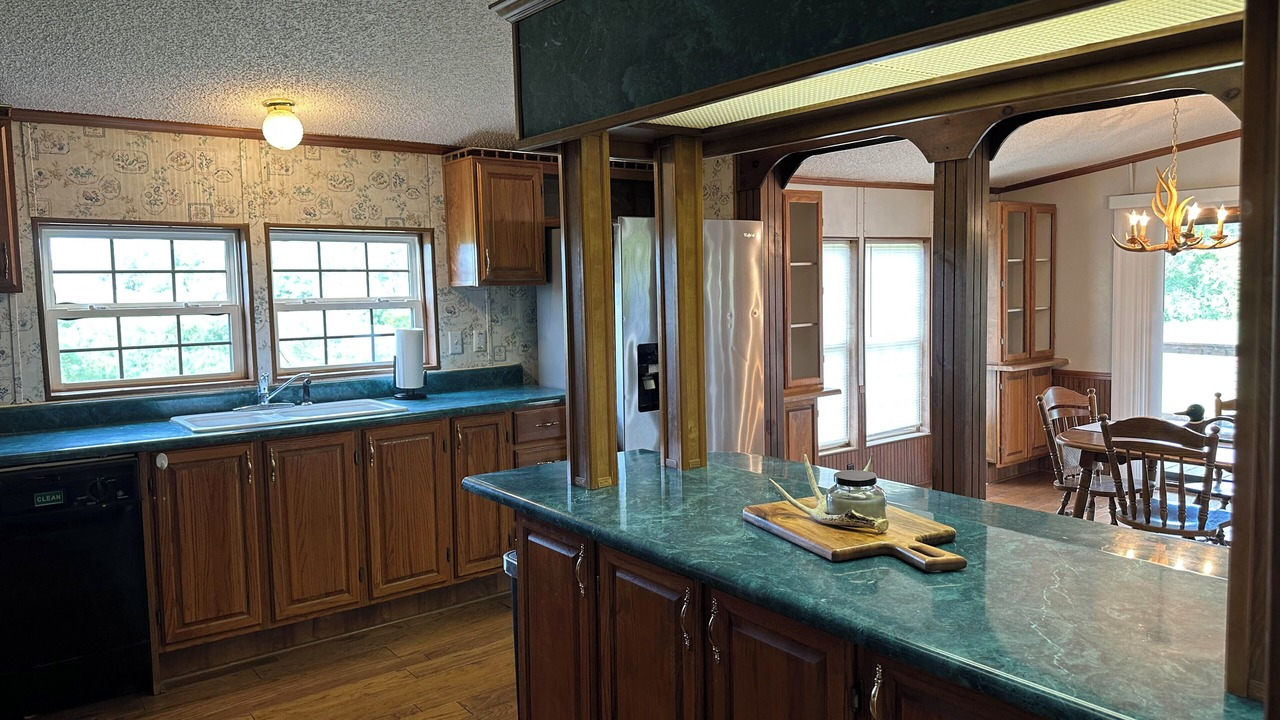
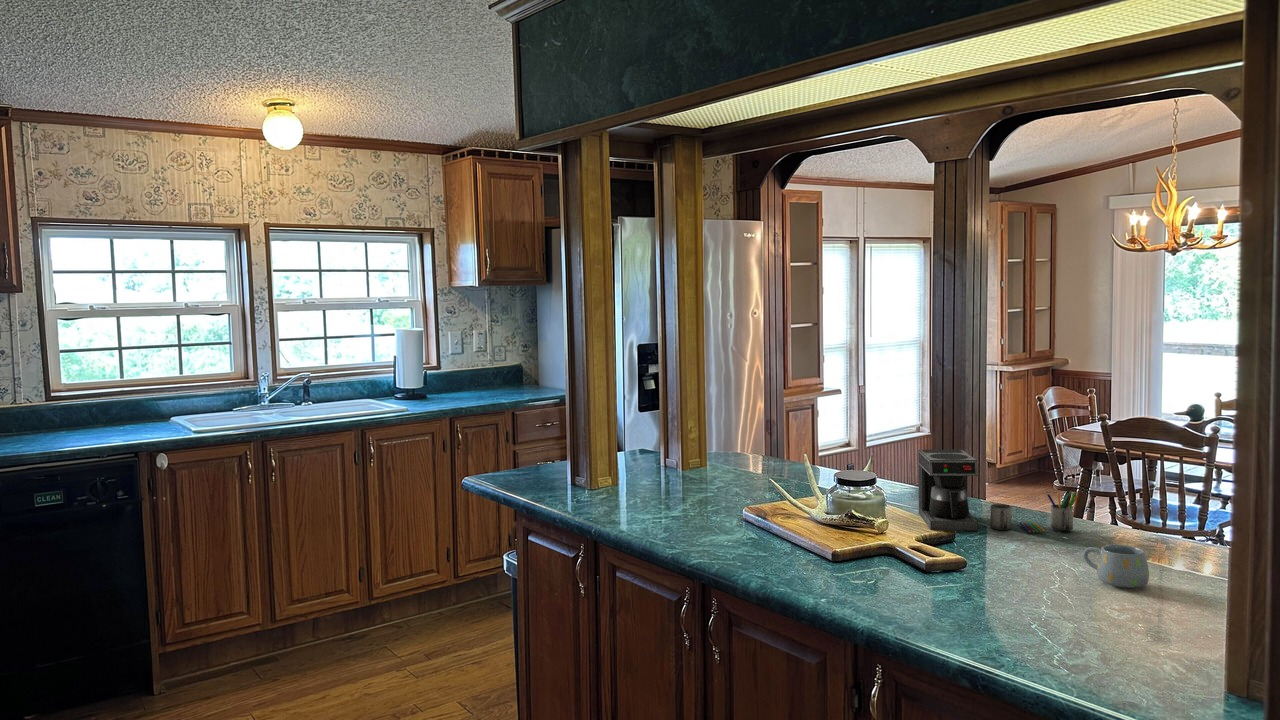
+ mug [1082,544,1150,589]
+ coffee maker [917,449,1079,533]
